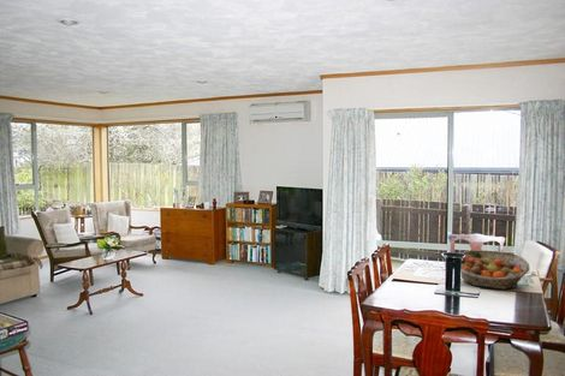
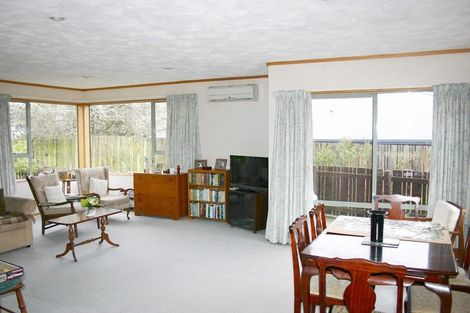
- fruit basket [459,249,530,291]
